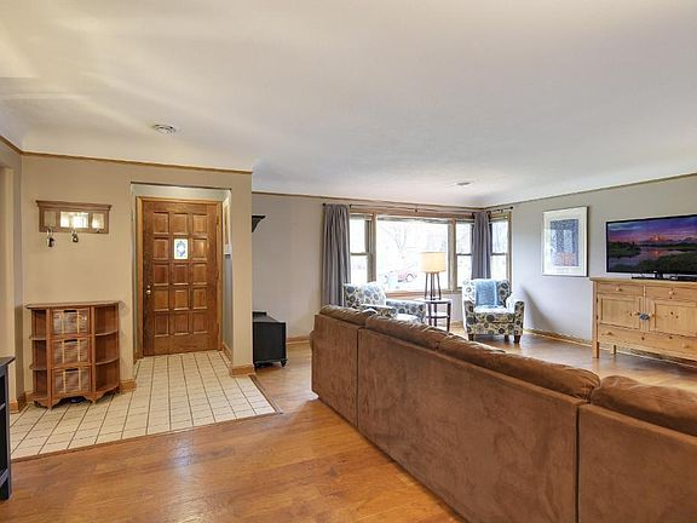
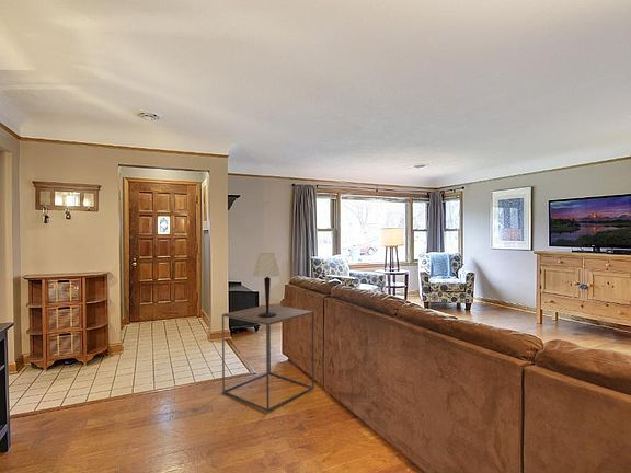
+ table lamp [252,252,283,318]
+ side table [221,303,316,413]
